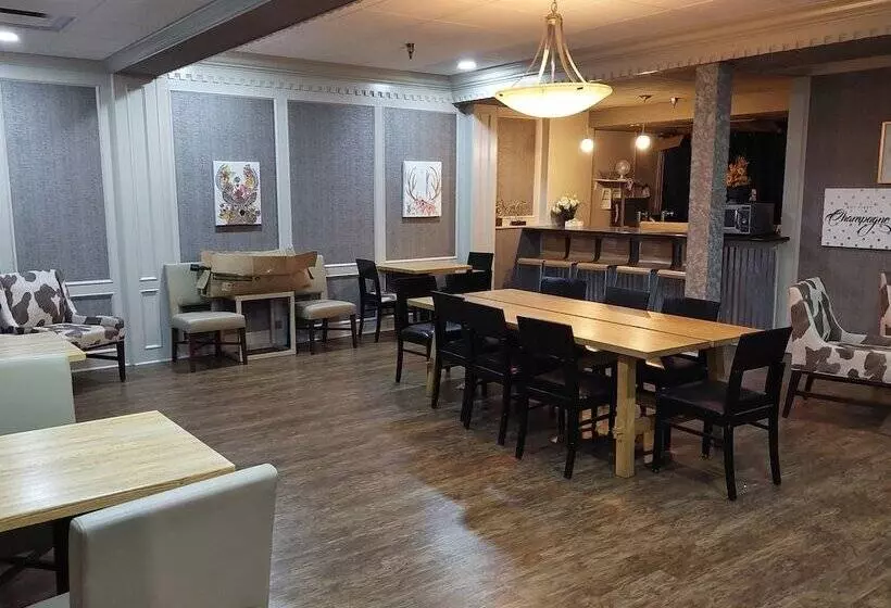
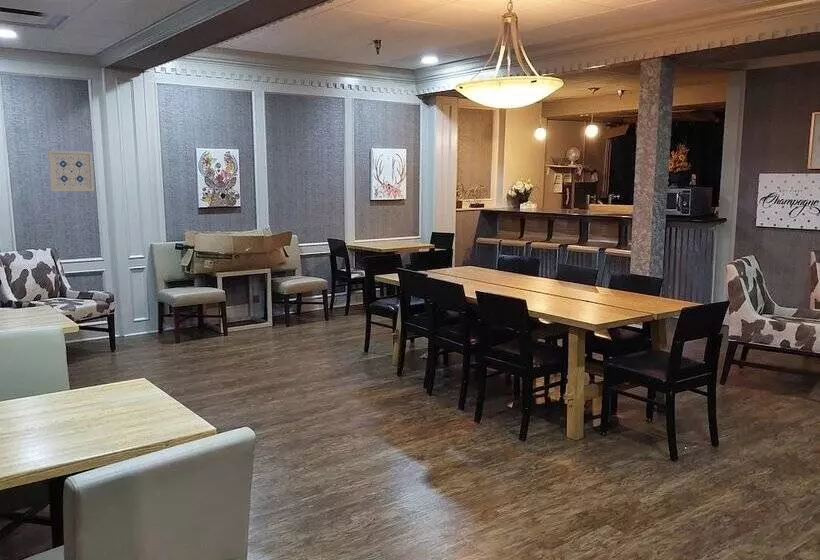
+ wall art [47,149,95,192]
